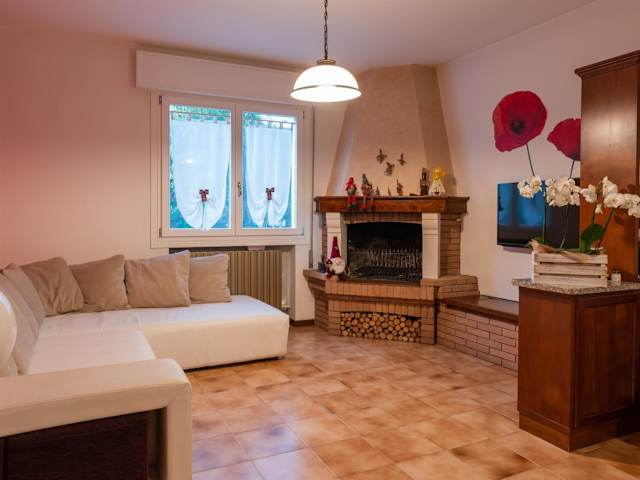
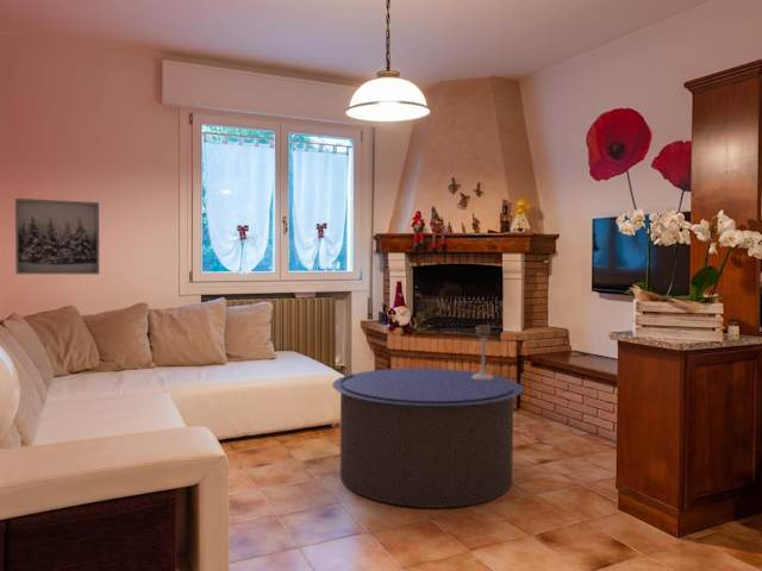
+ wall art [14,197,100,275]
+ coffee table [331,368,524,509]
+ candle holder [471,324,494,381]
